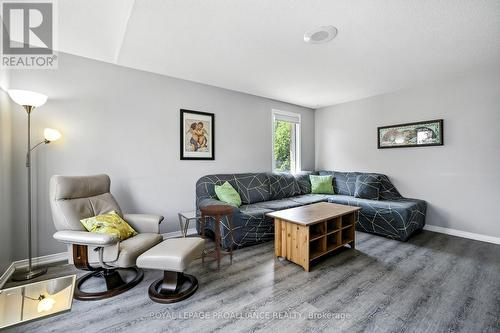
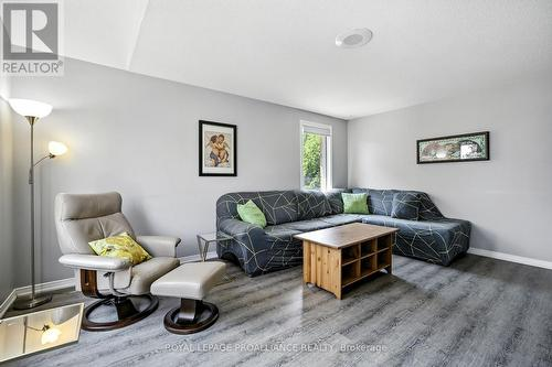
- side table [198,204,236,273]
